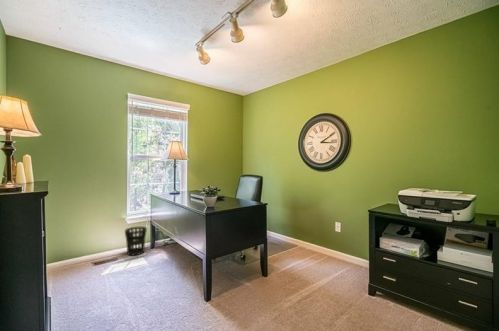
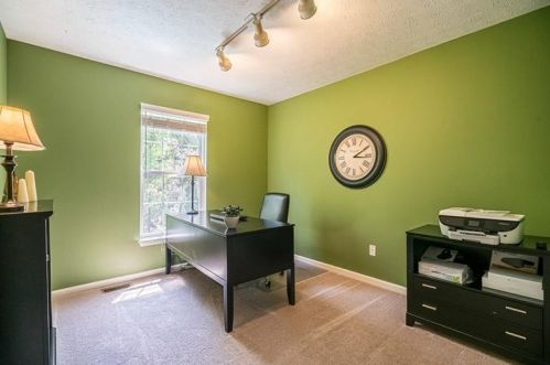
- wastebasket [124,226,148,257]
